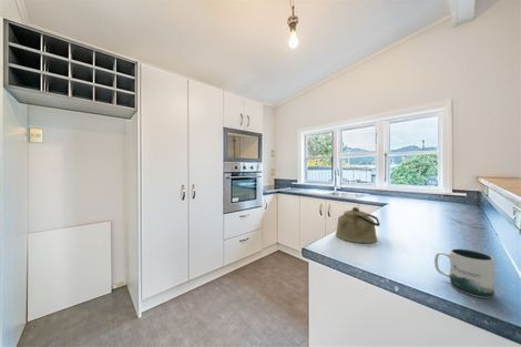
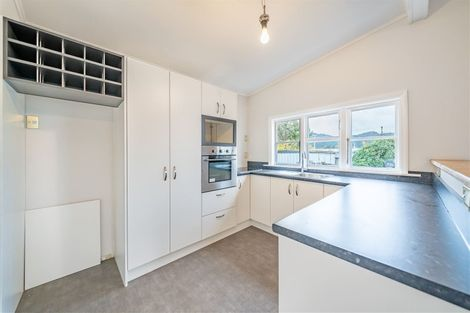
- kettle [335,206,381,244]
- mug [433,248,496,299]
